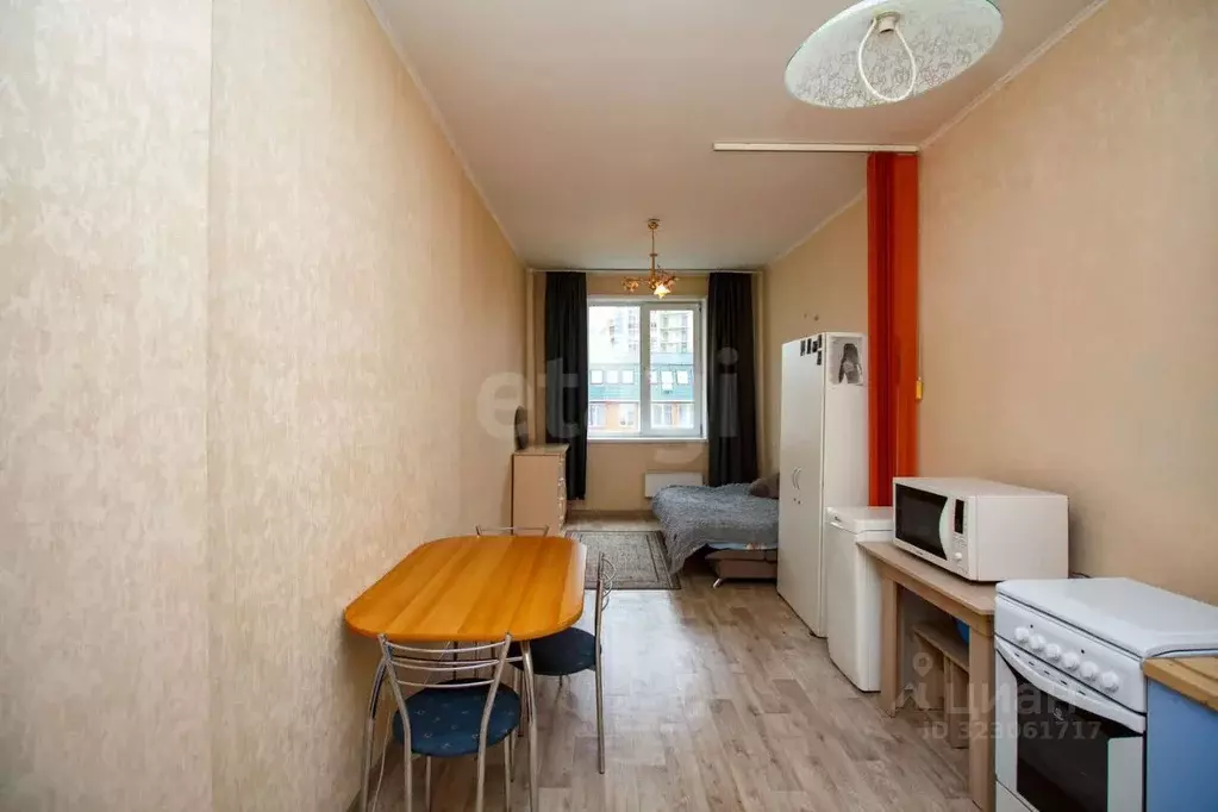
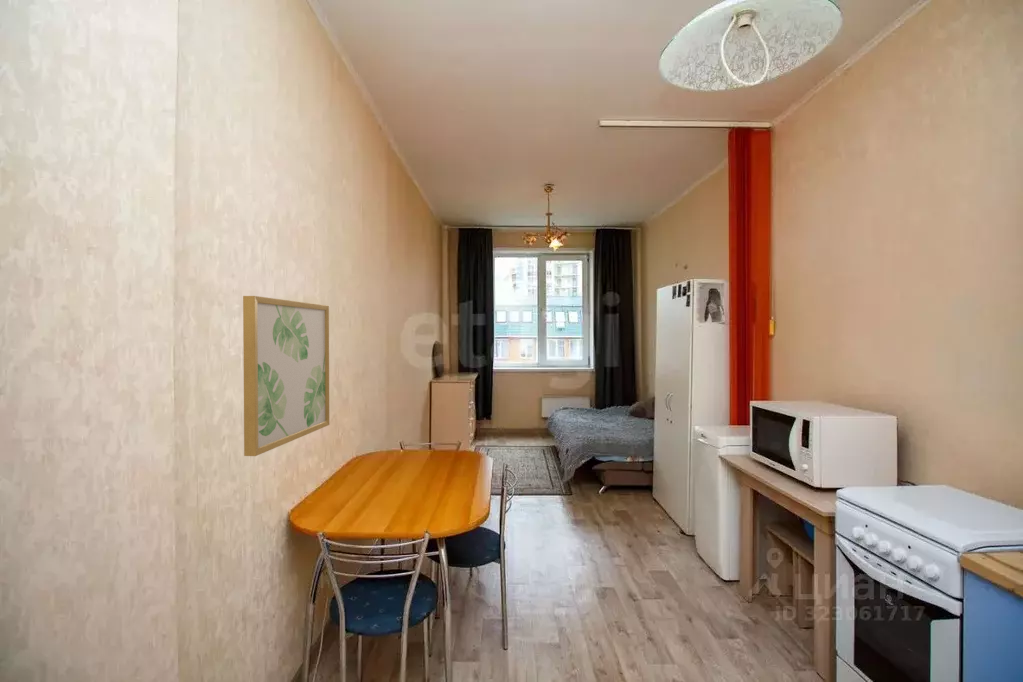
+ wall art [242,295,330,457]
